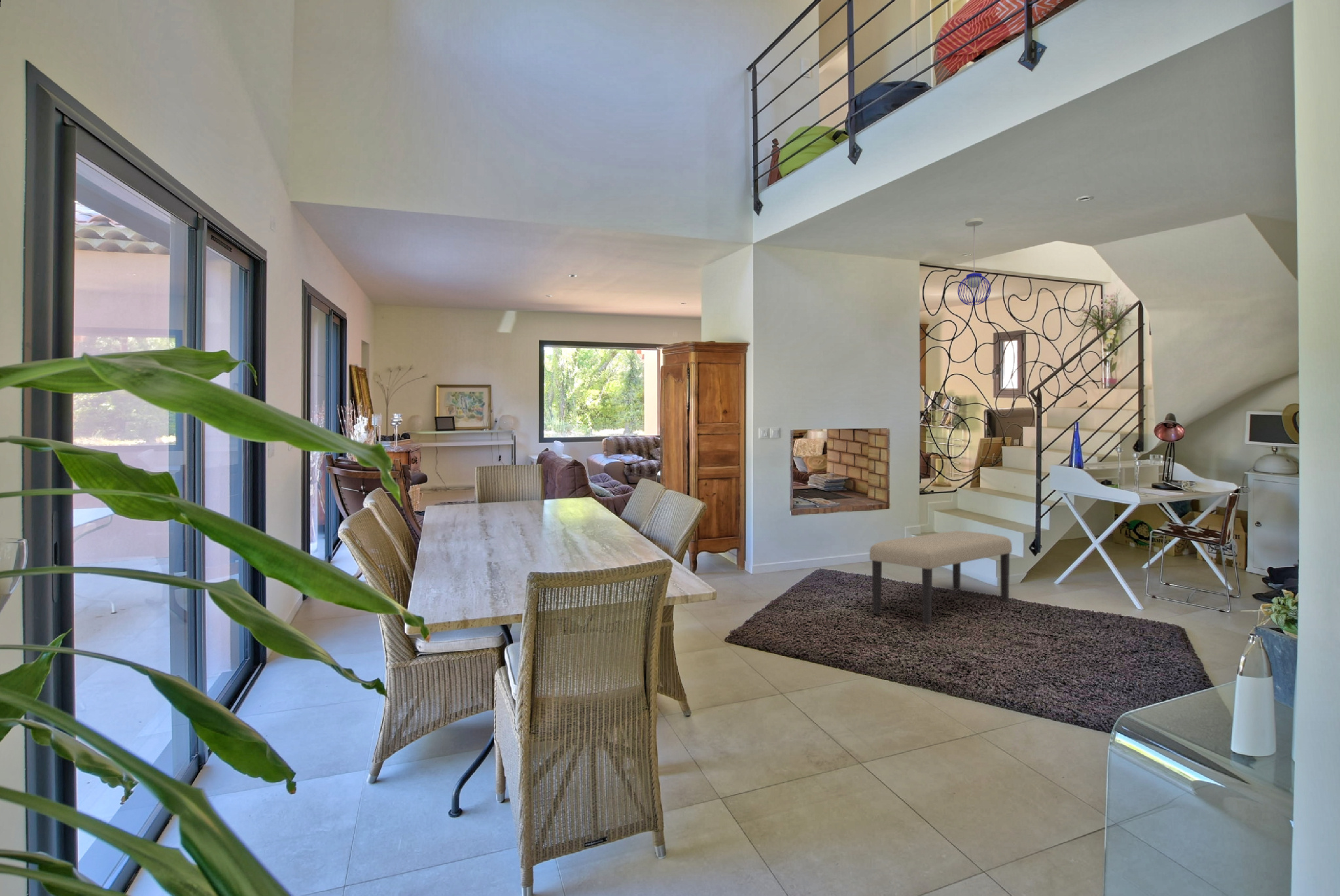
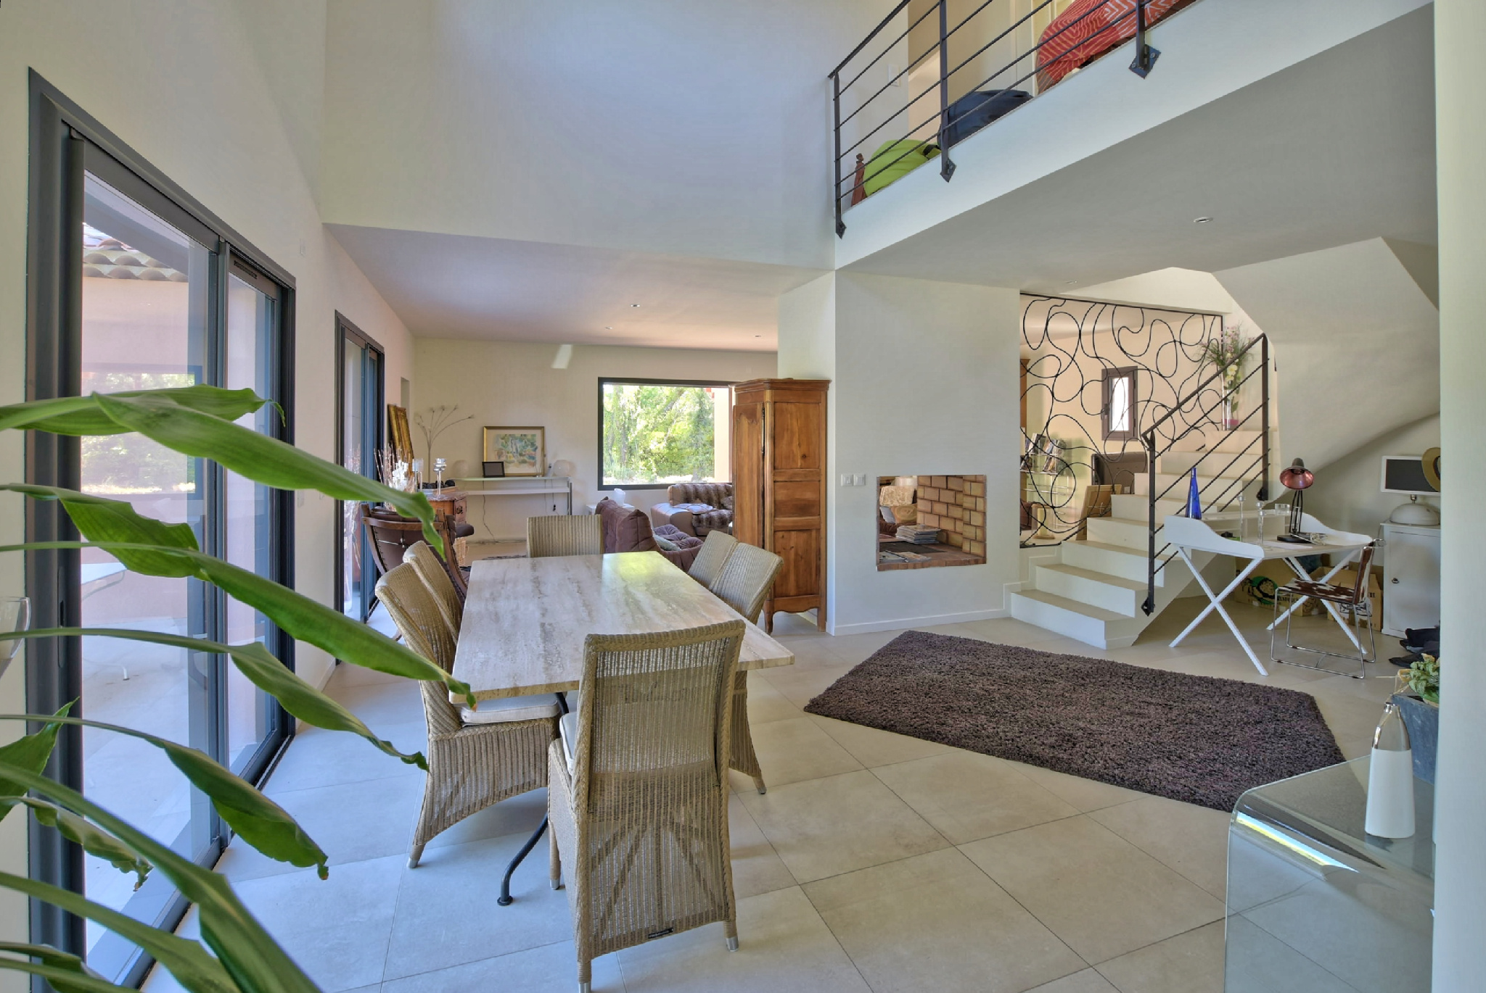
- pendant light [957,217,991,306]
- bench [869,530,1013,626]
